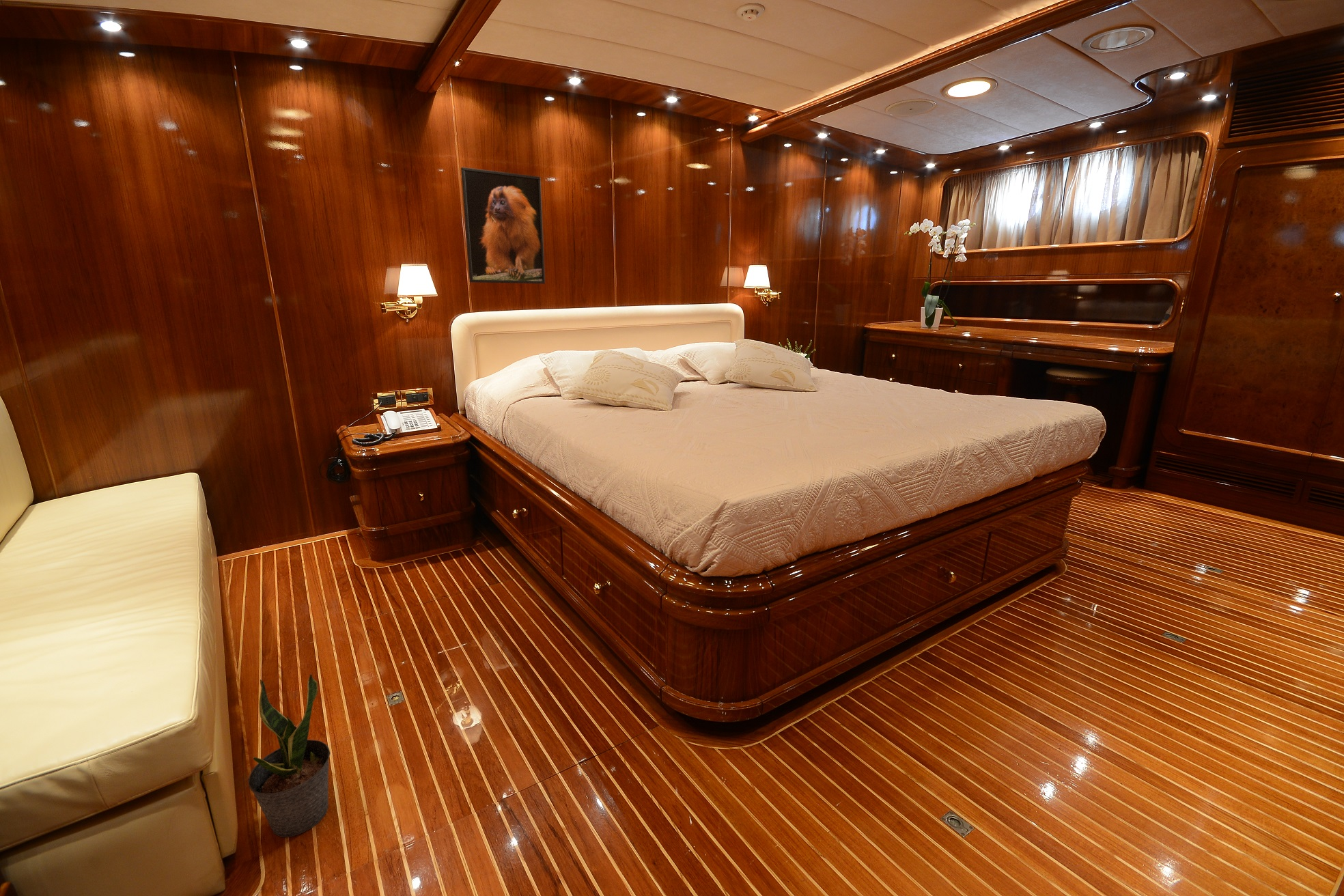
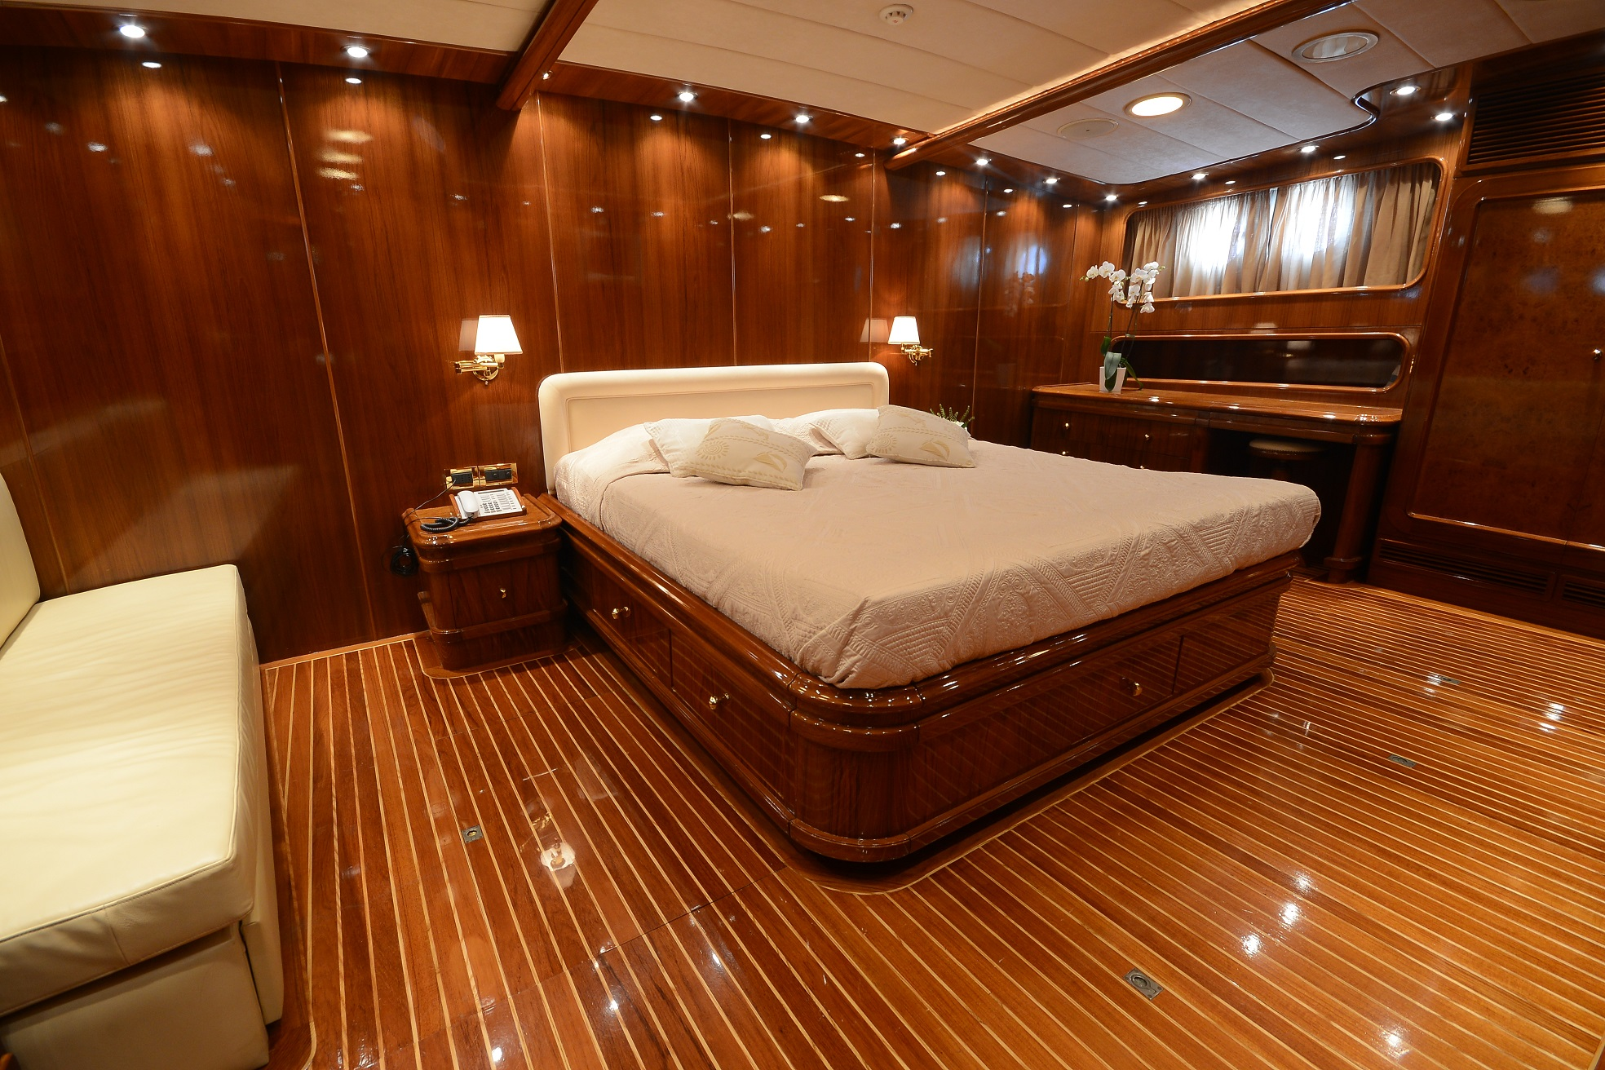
- potted plant [248,673,331,838]
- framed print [460,167,546,284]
